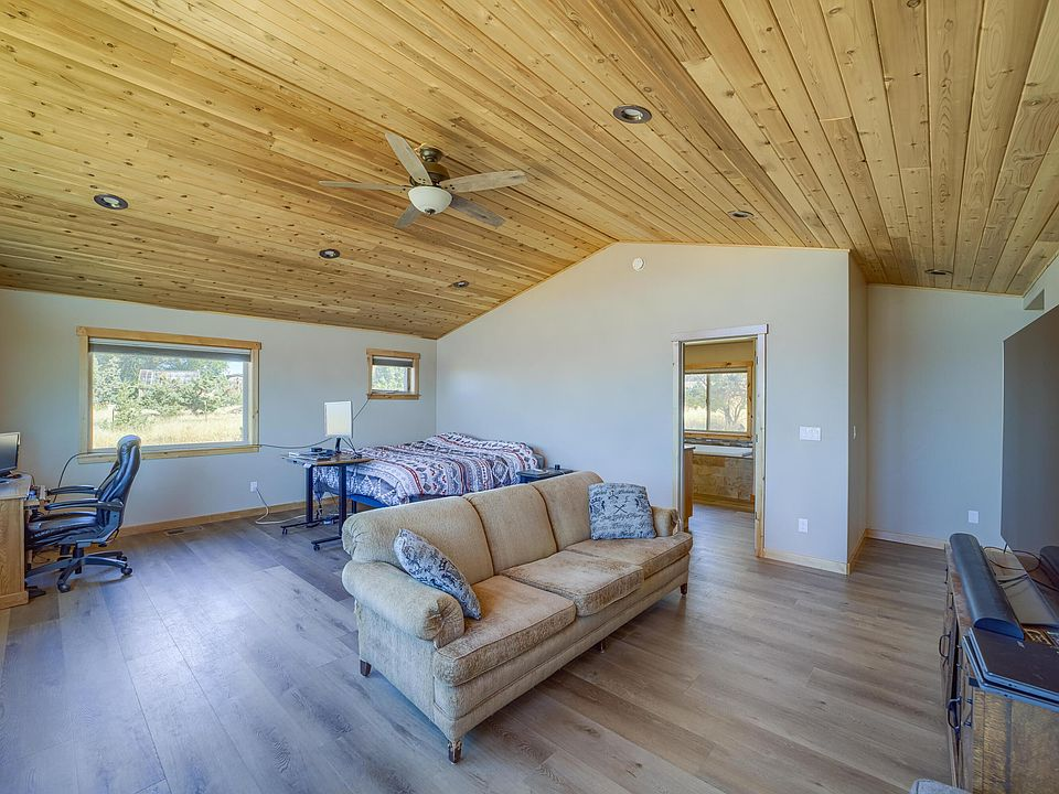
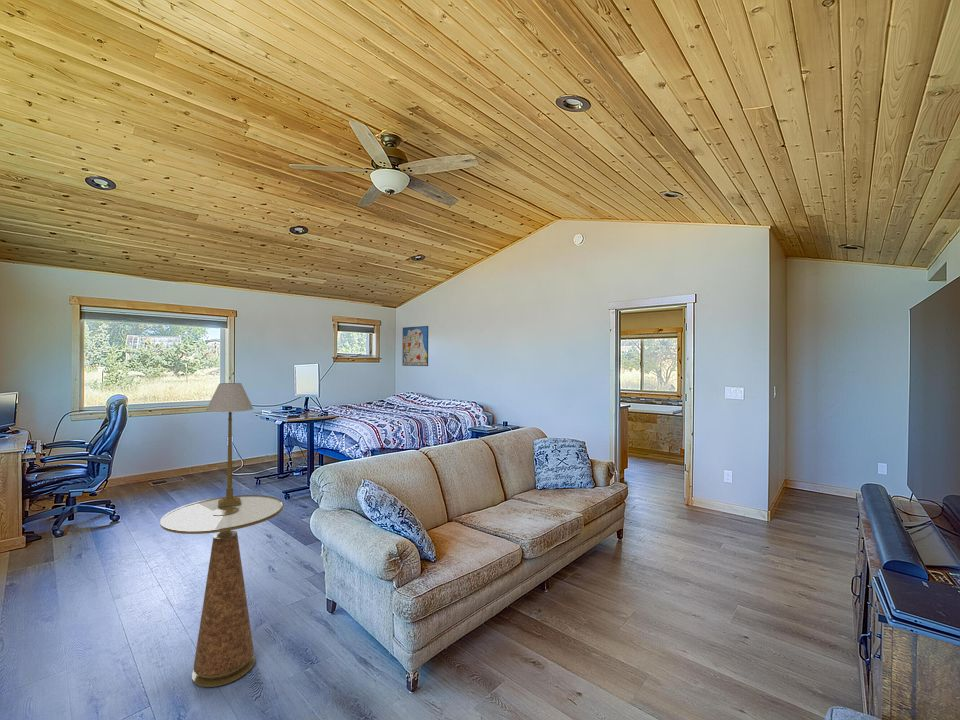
+ table lamp [205,382,254,508]
+ side table [159,494,285,688]
+ wall art [401,325,429,367]
